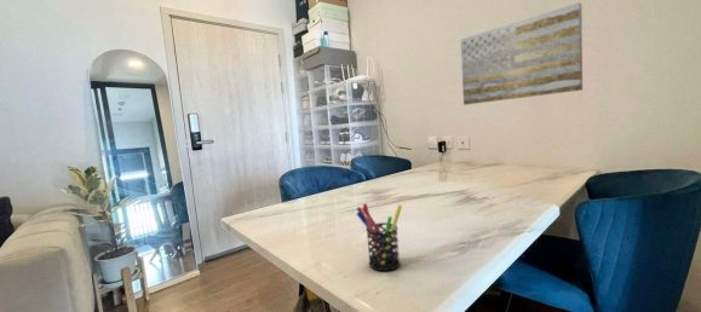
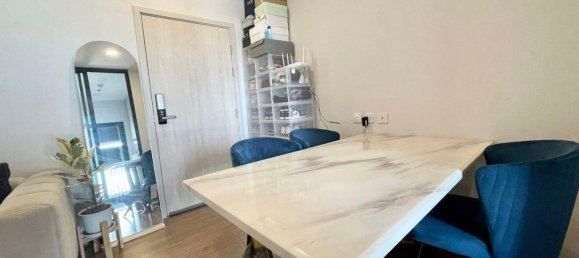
- pen holder [356,202,403,272]
- wall art [460,1,584,106]
